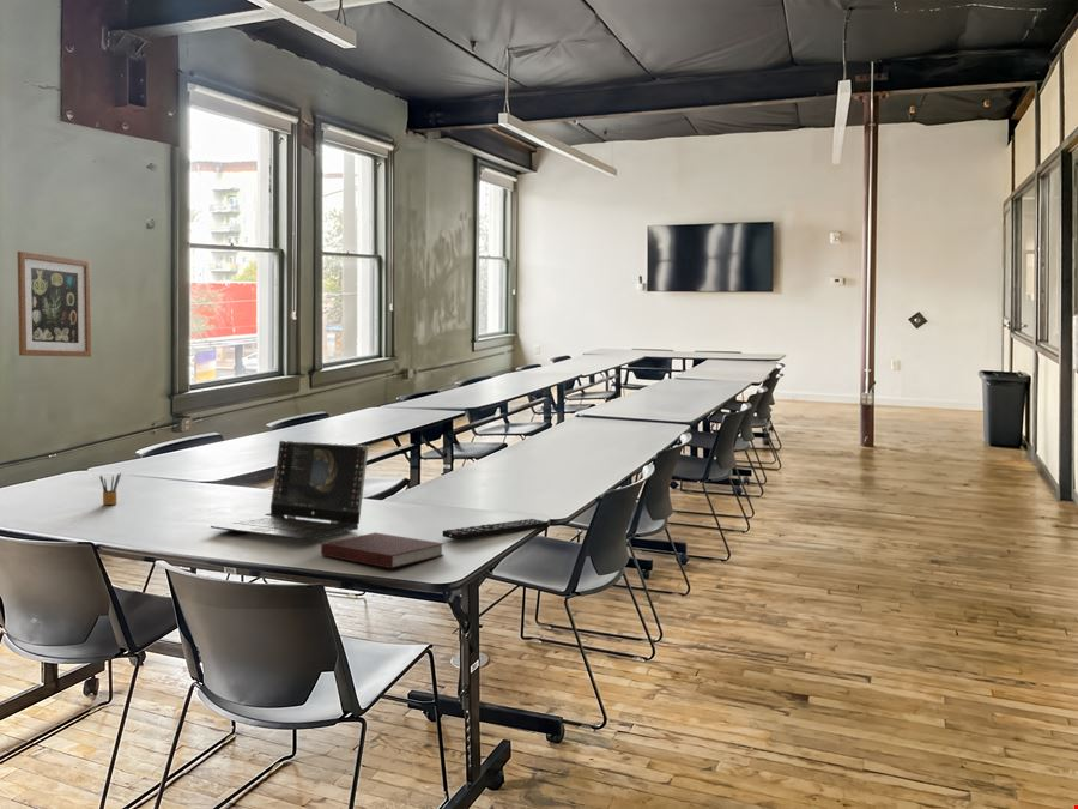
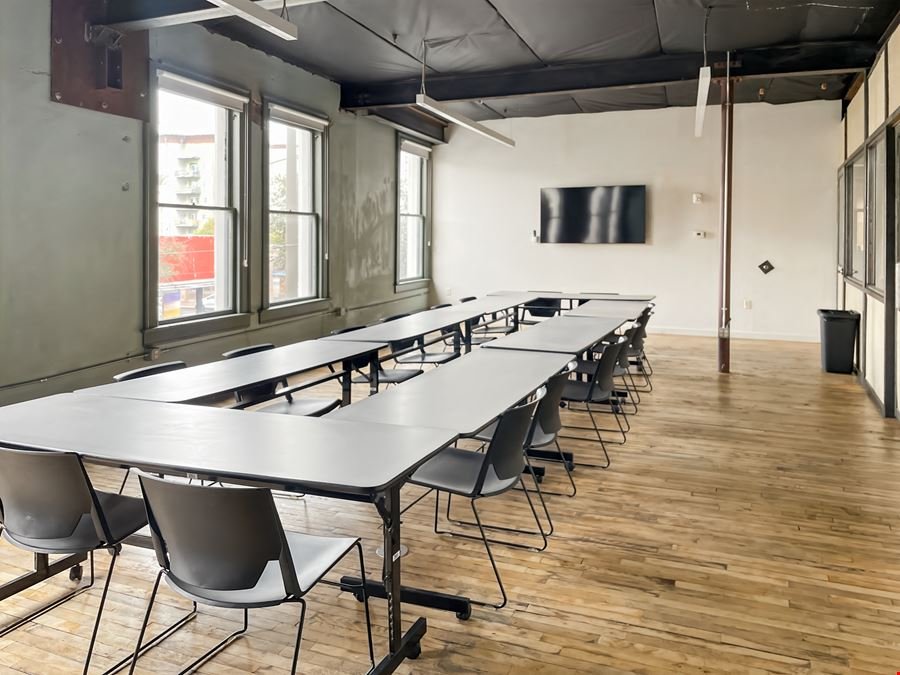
- wall art [17,250,92,358]
- pencil box [98,472,122,506]
- notebook [320,531,446,569]
- remote control [442,518,550,542]
- laptop [210,440,370,541]
